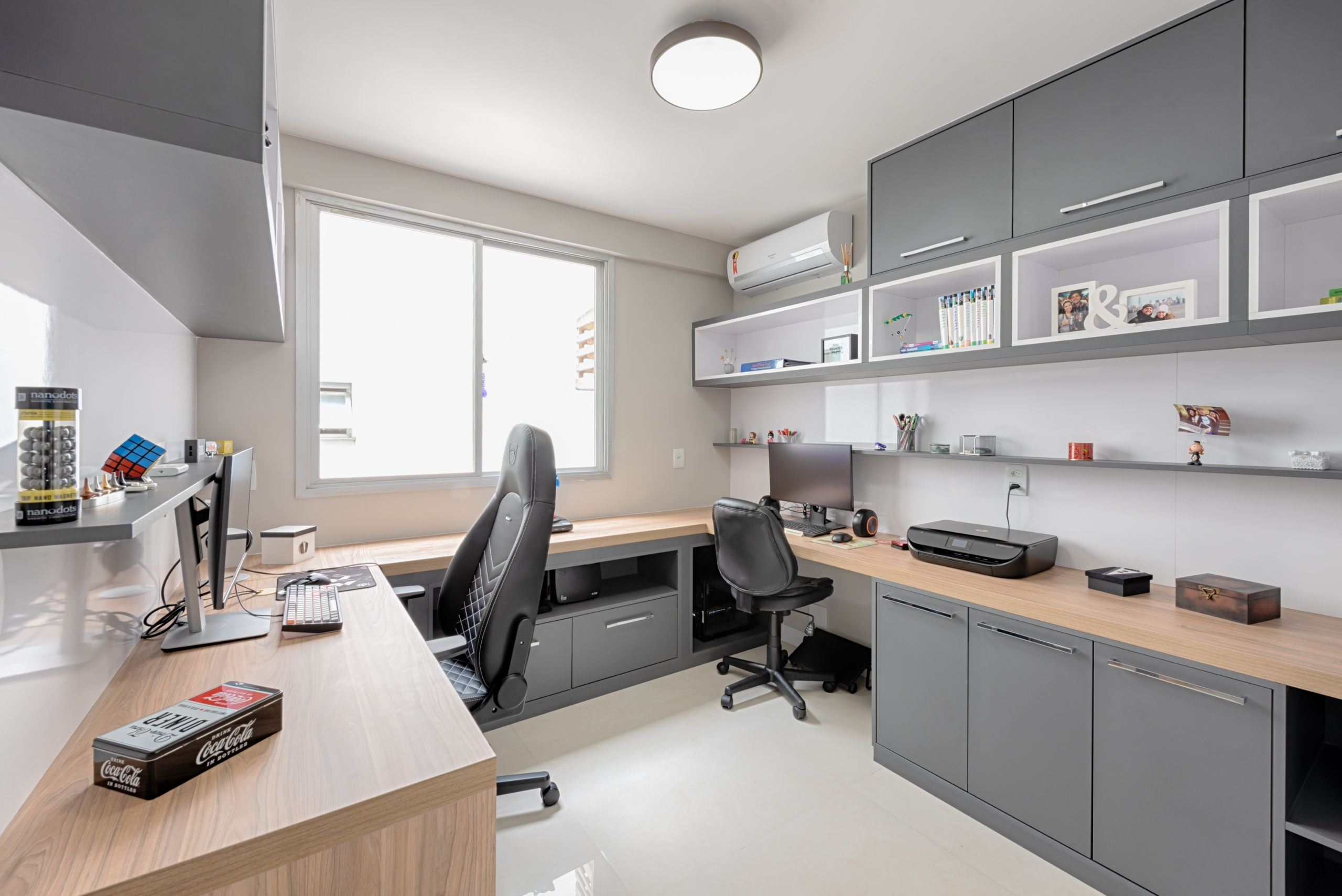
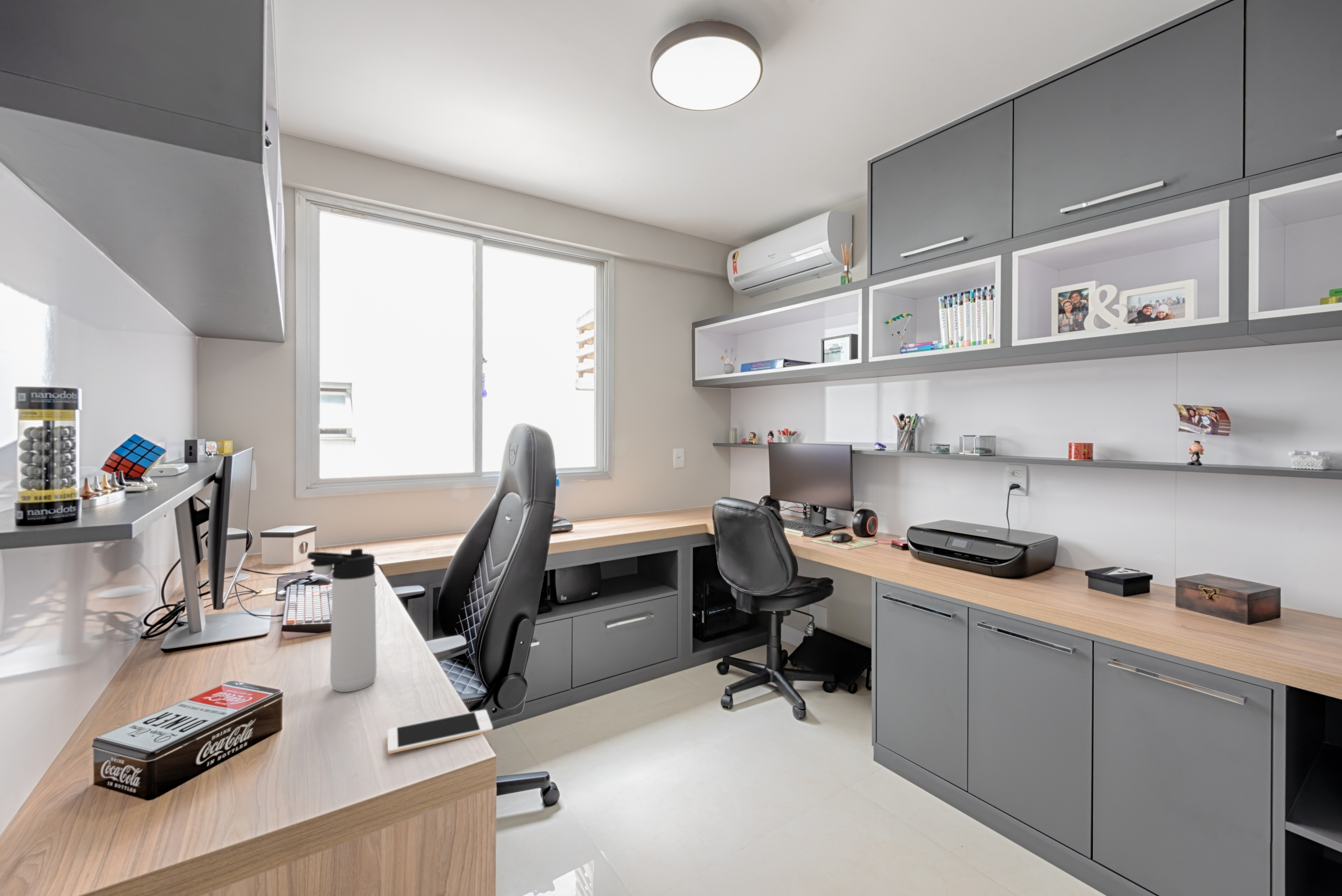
+ thermos bottle [307,548,377,693]
+ cell phone [387,709,493,754]
